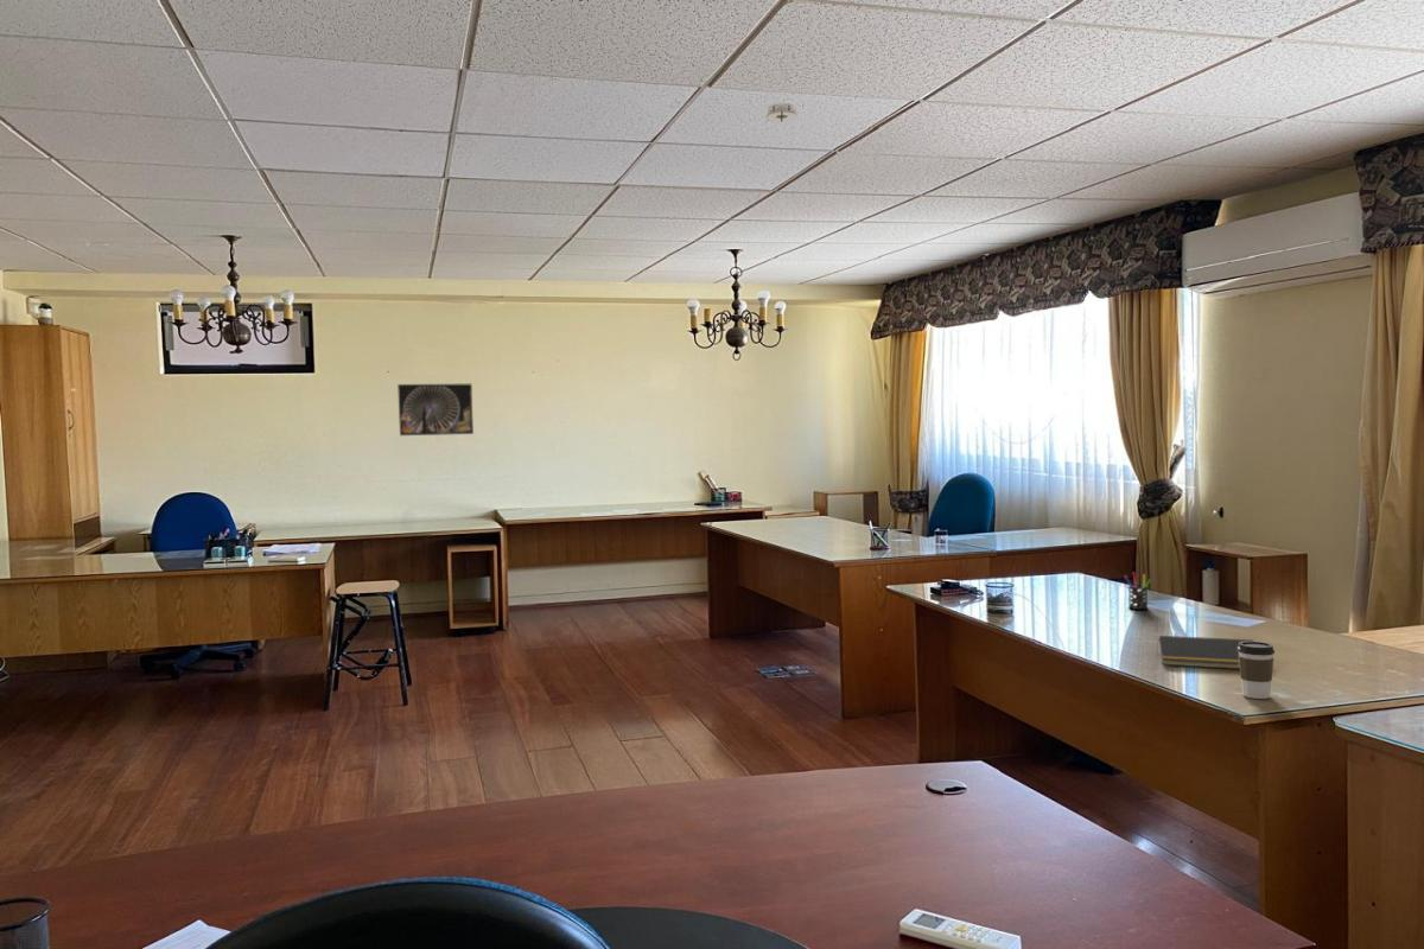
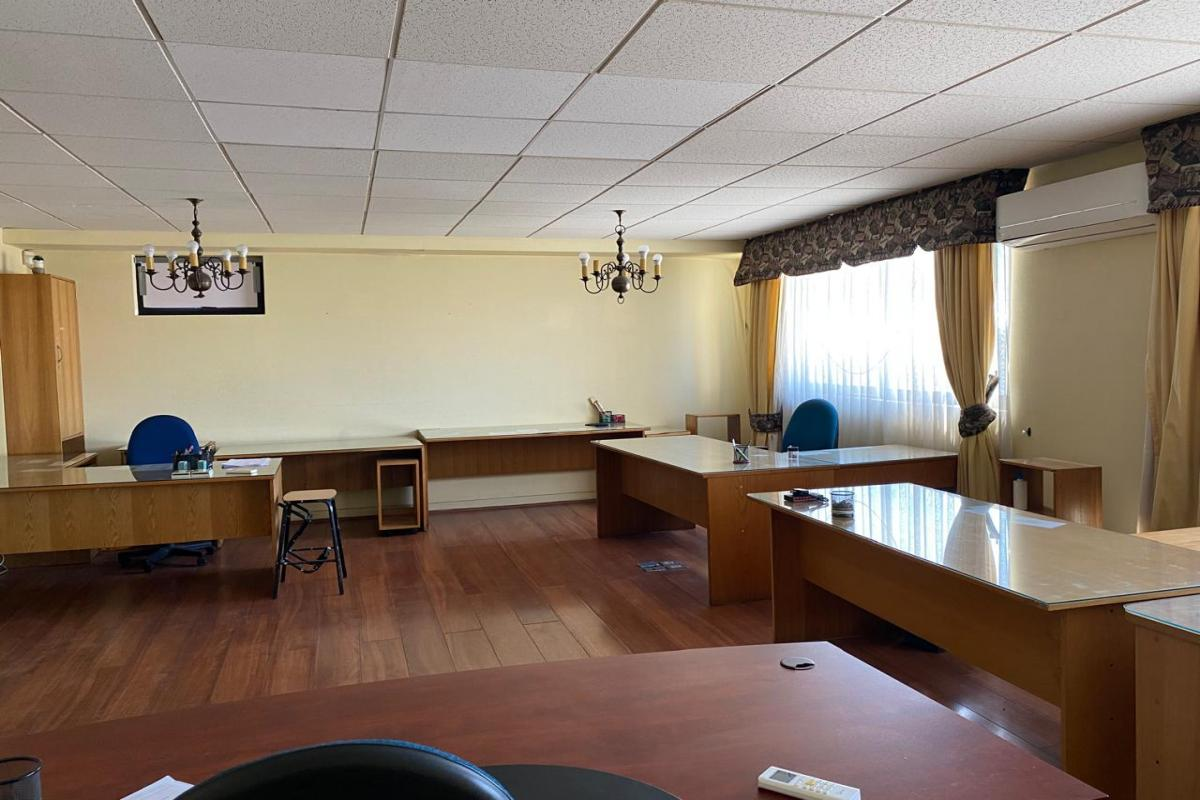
- coffee cup [1238,641,1276,700]
- notepad [1156,635,1254,670]
- smoke detector [763,102,800,123]
- pen holder [1124,572,1153,611]
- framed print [396,383,475,437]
